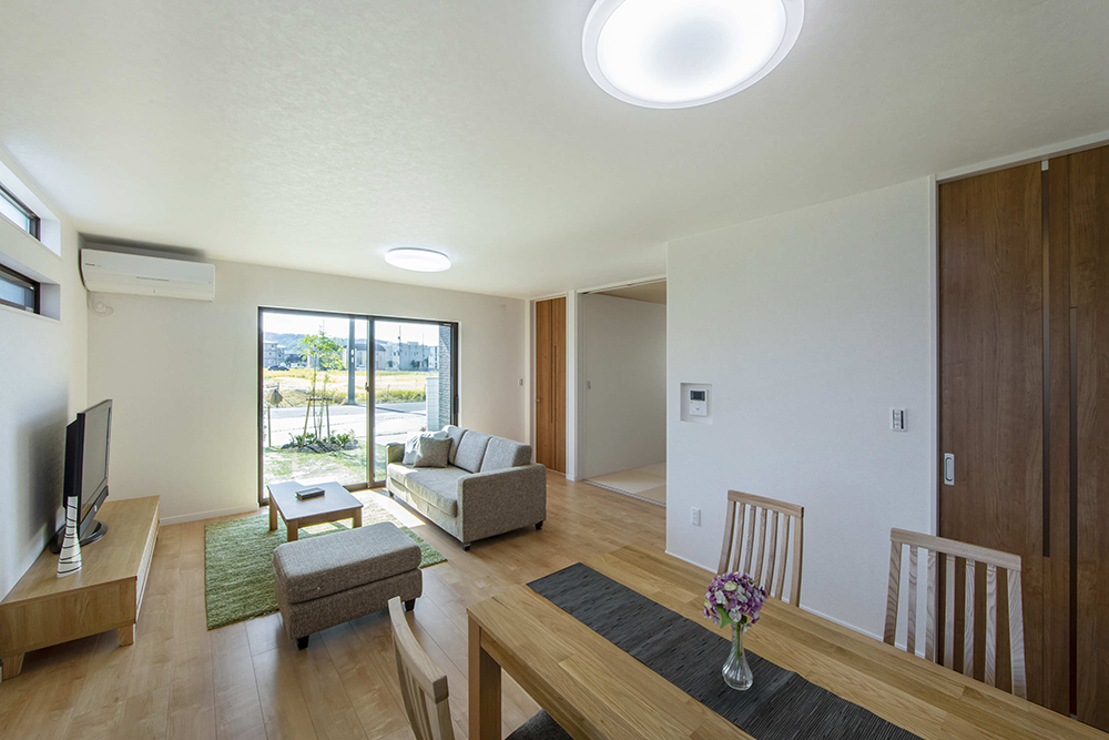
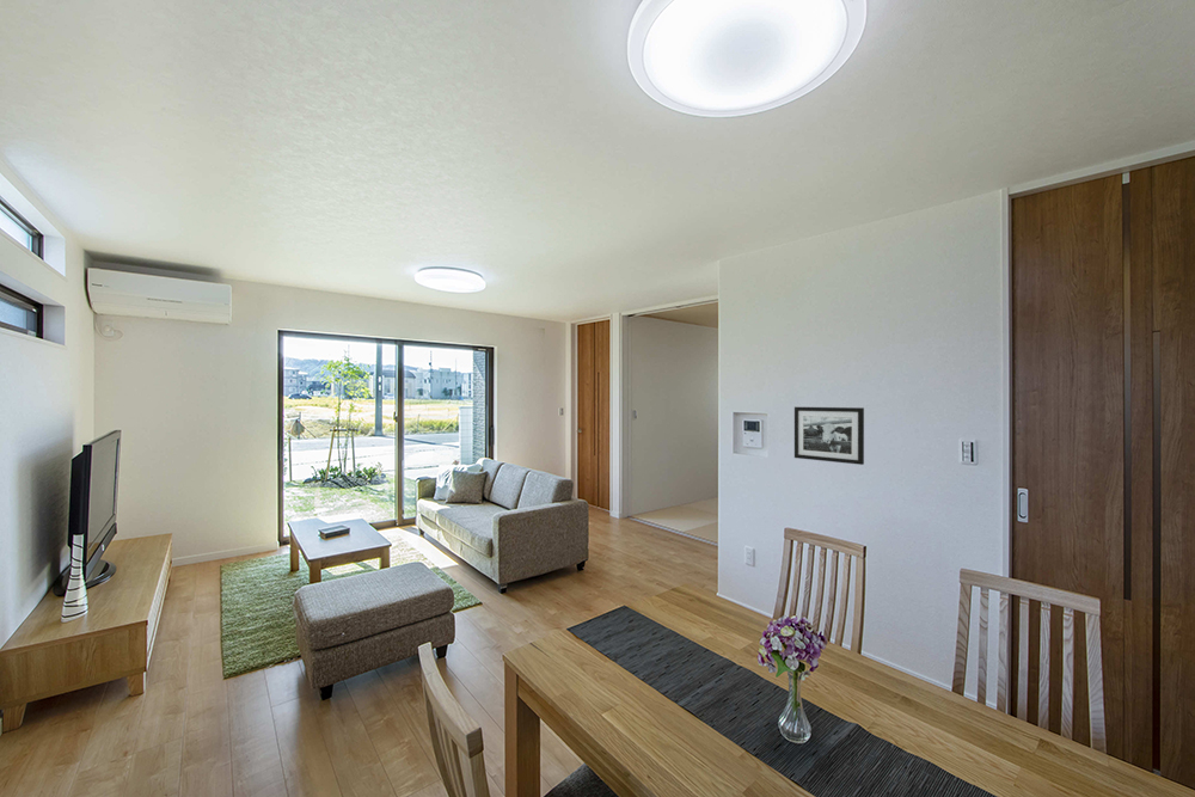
+ picture frame [793,406,865,466]
